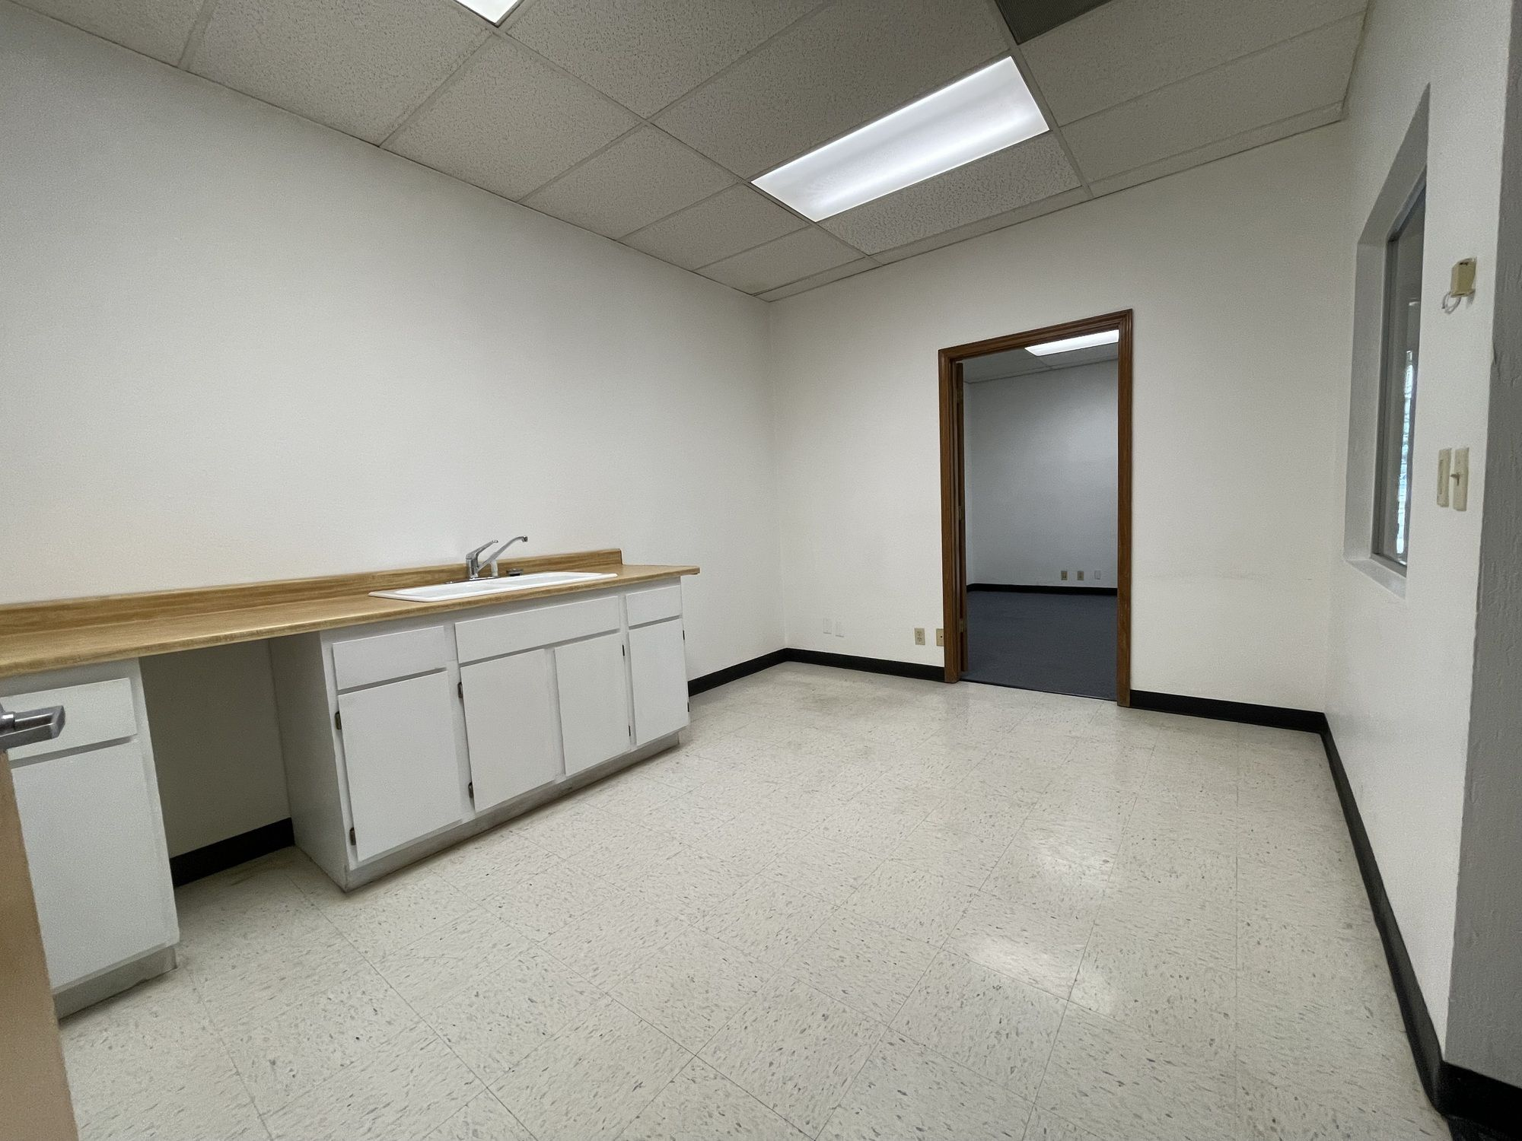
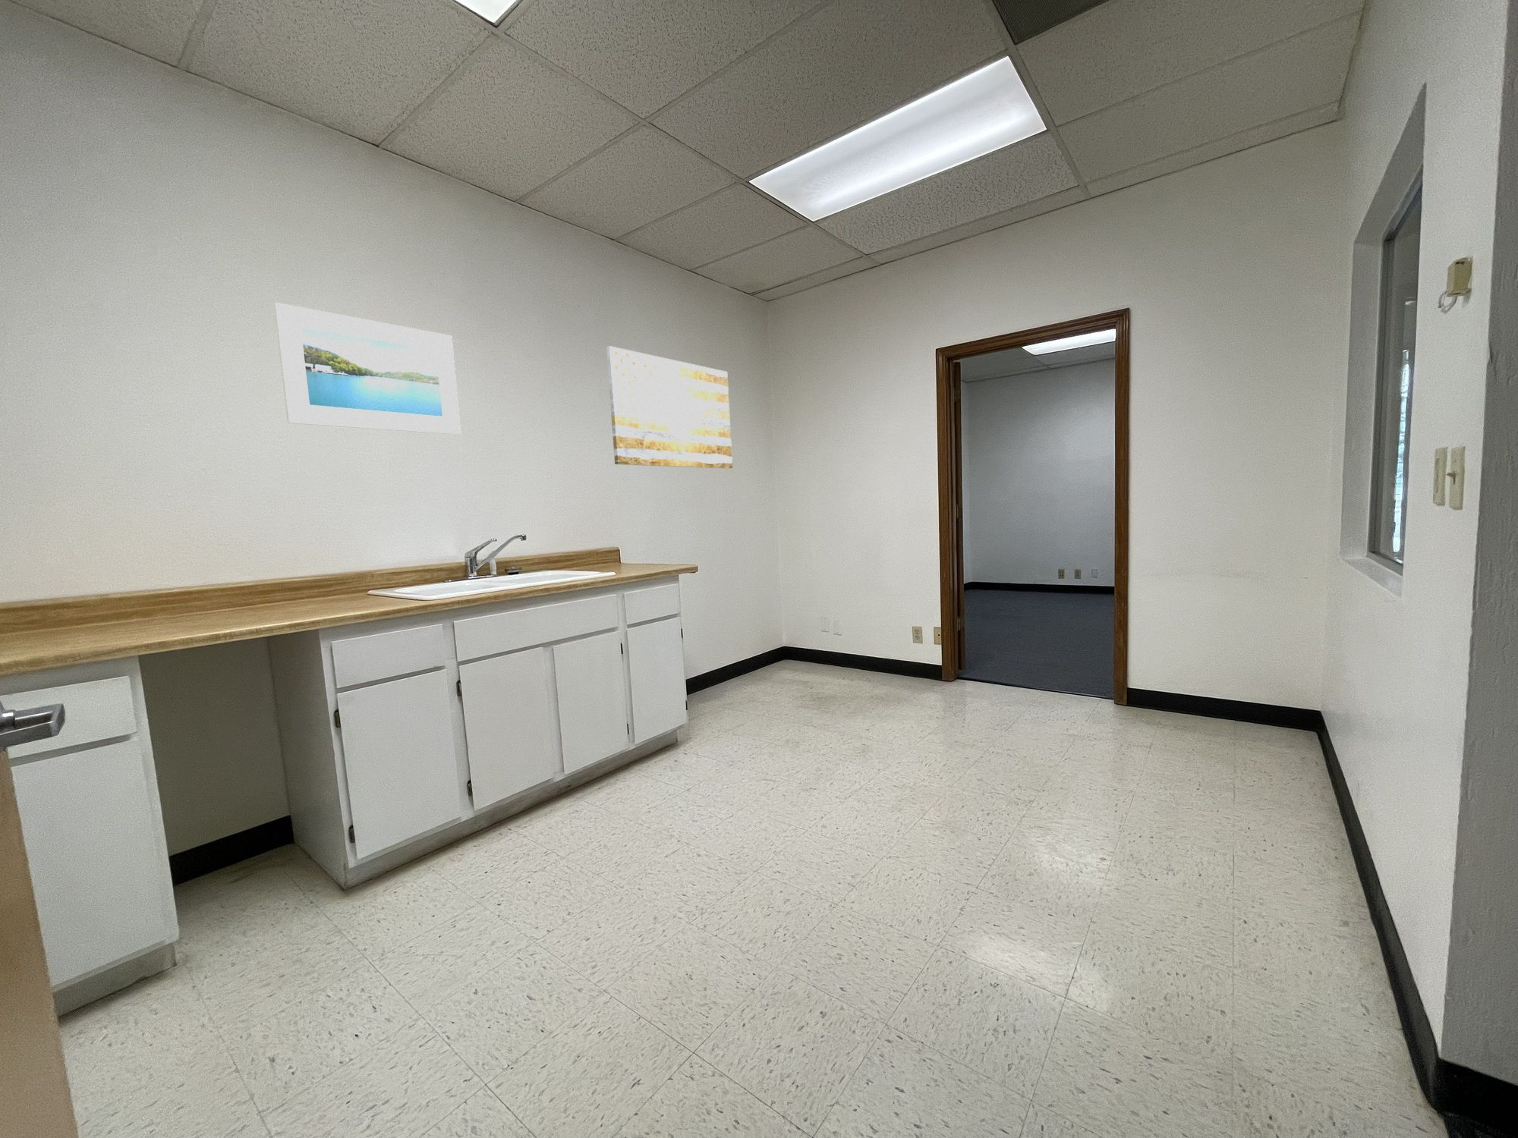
+ wall art [606,345,733,470]
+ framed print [273,302,461,435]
